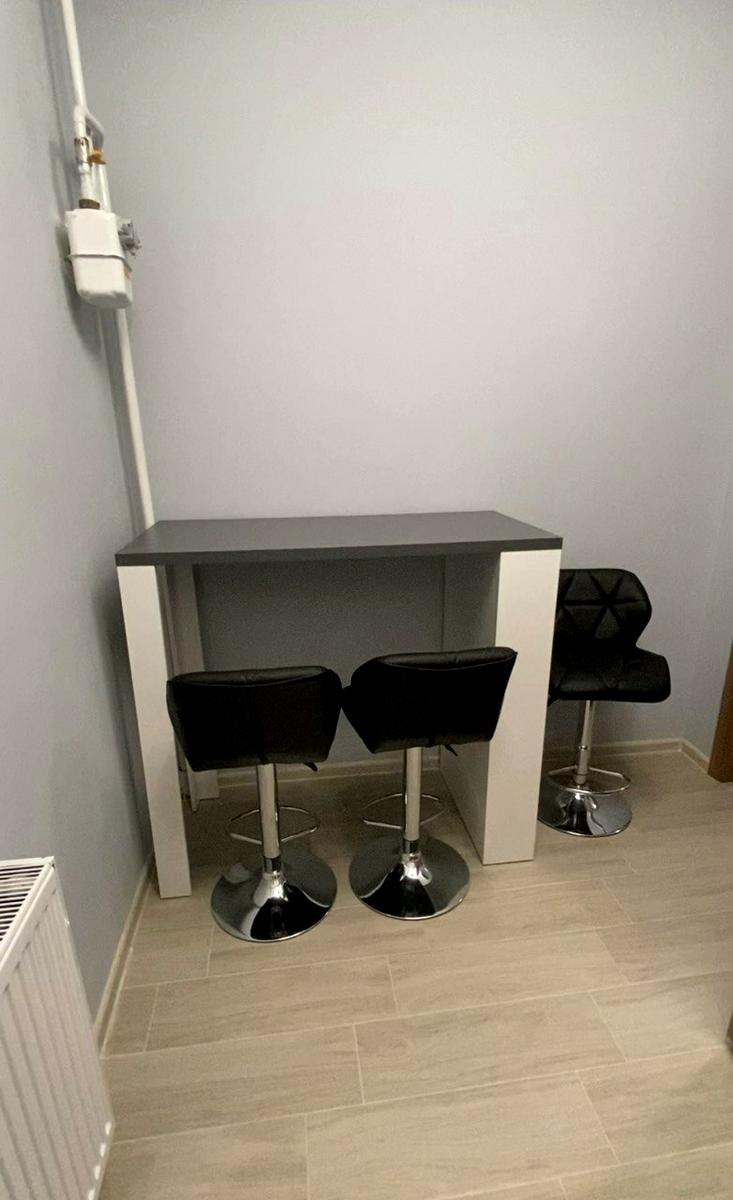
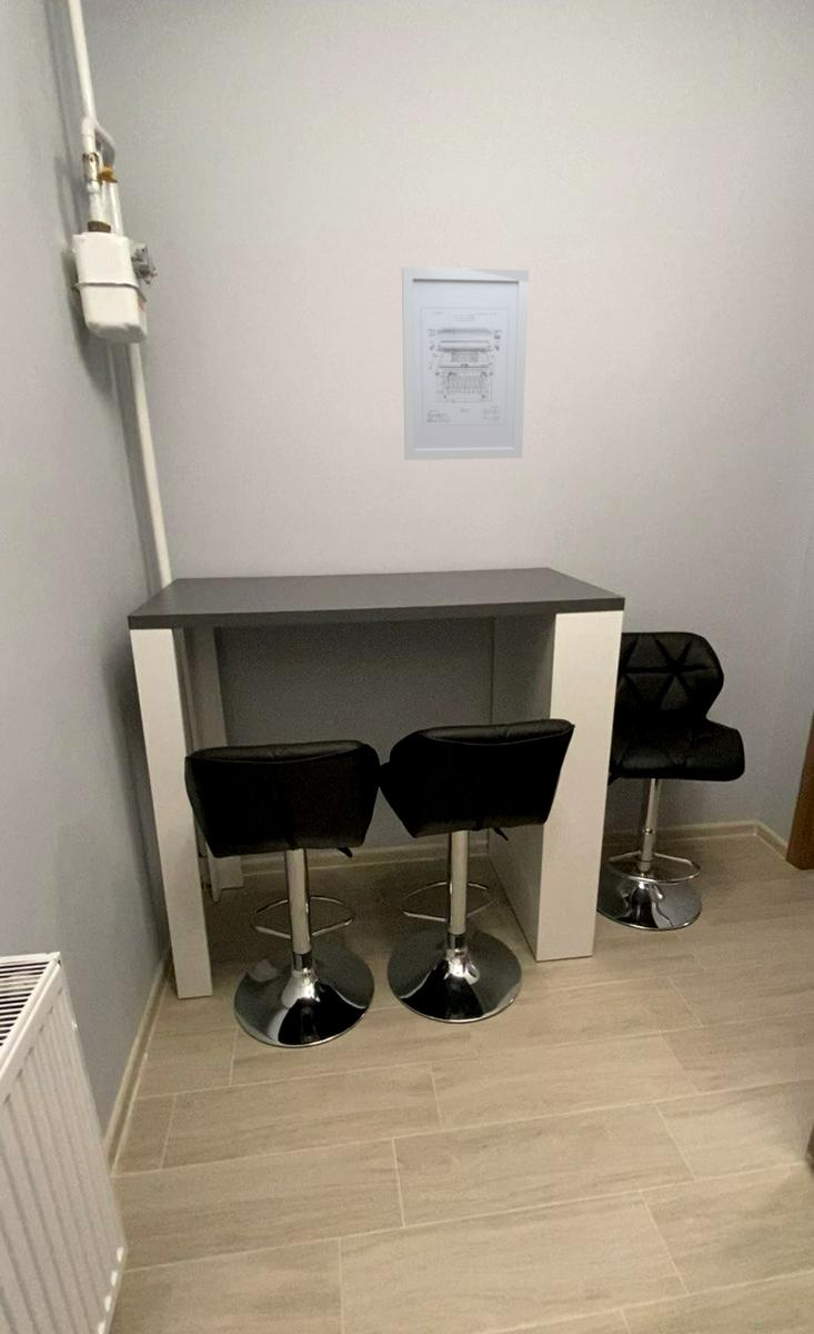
+ wall art [401,266,530,461]
